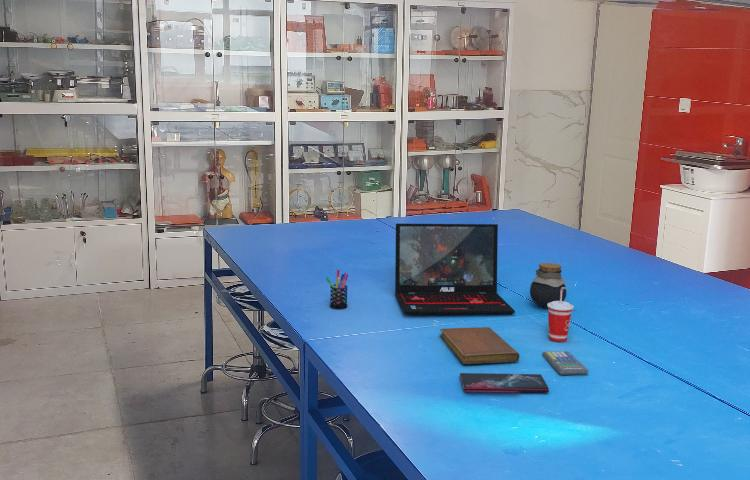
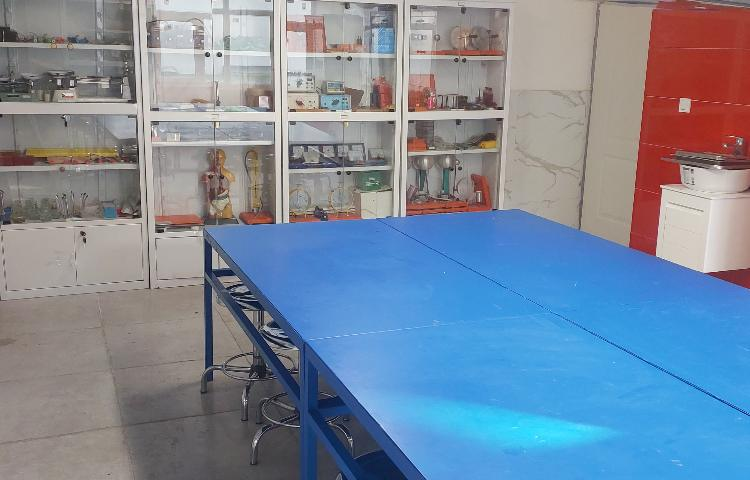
- laptop [394,223,516,315]
- pen holder [325,269,349,310]
- jar [529,262,567,309]
- calculator [541,350,589,375]
- beverage cup [547,286,575,343]
- notebook [439,326,521,365]
- smartphone [459,372,550,394]
